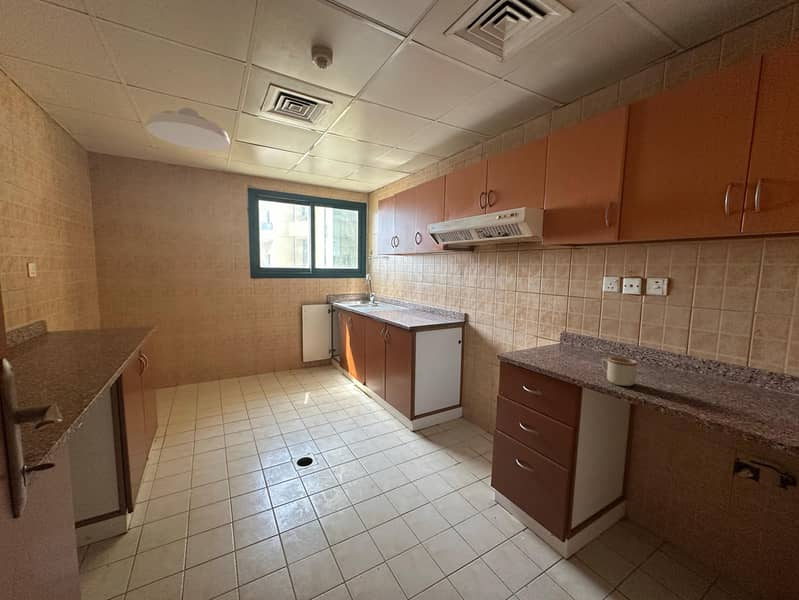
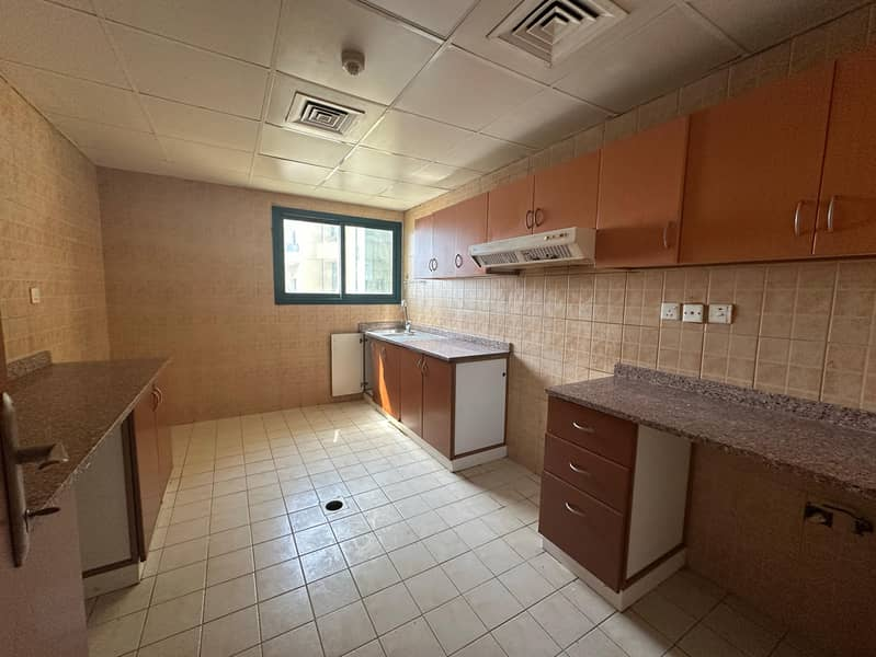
- mug [601,356,638,387]
- ceiling light [145,107,231,151]
